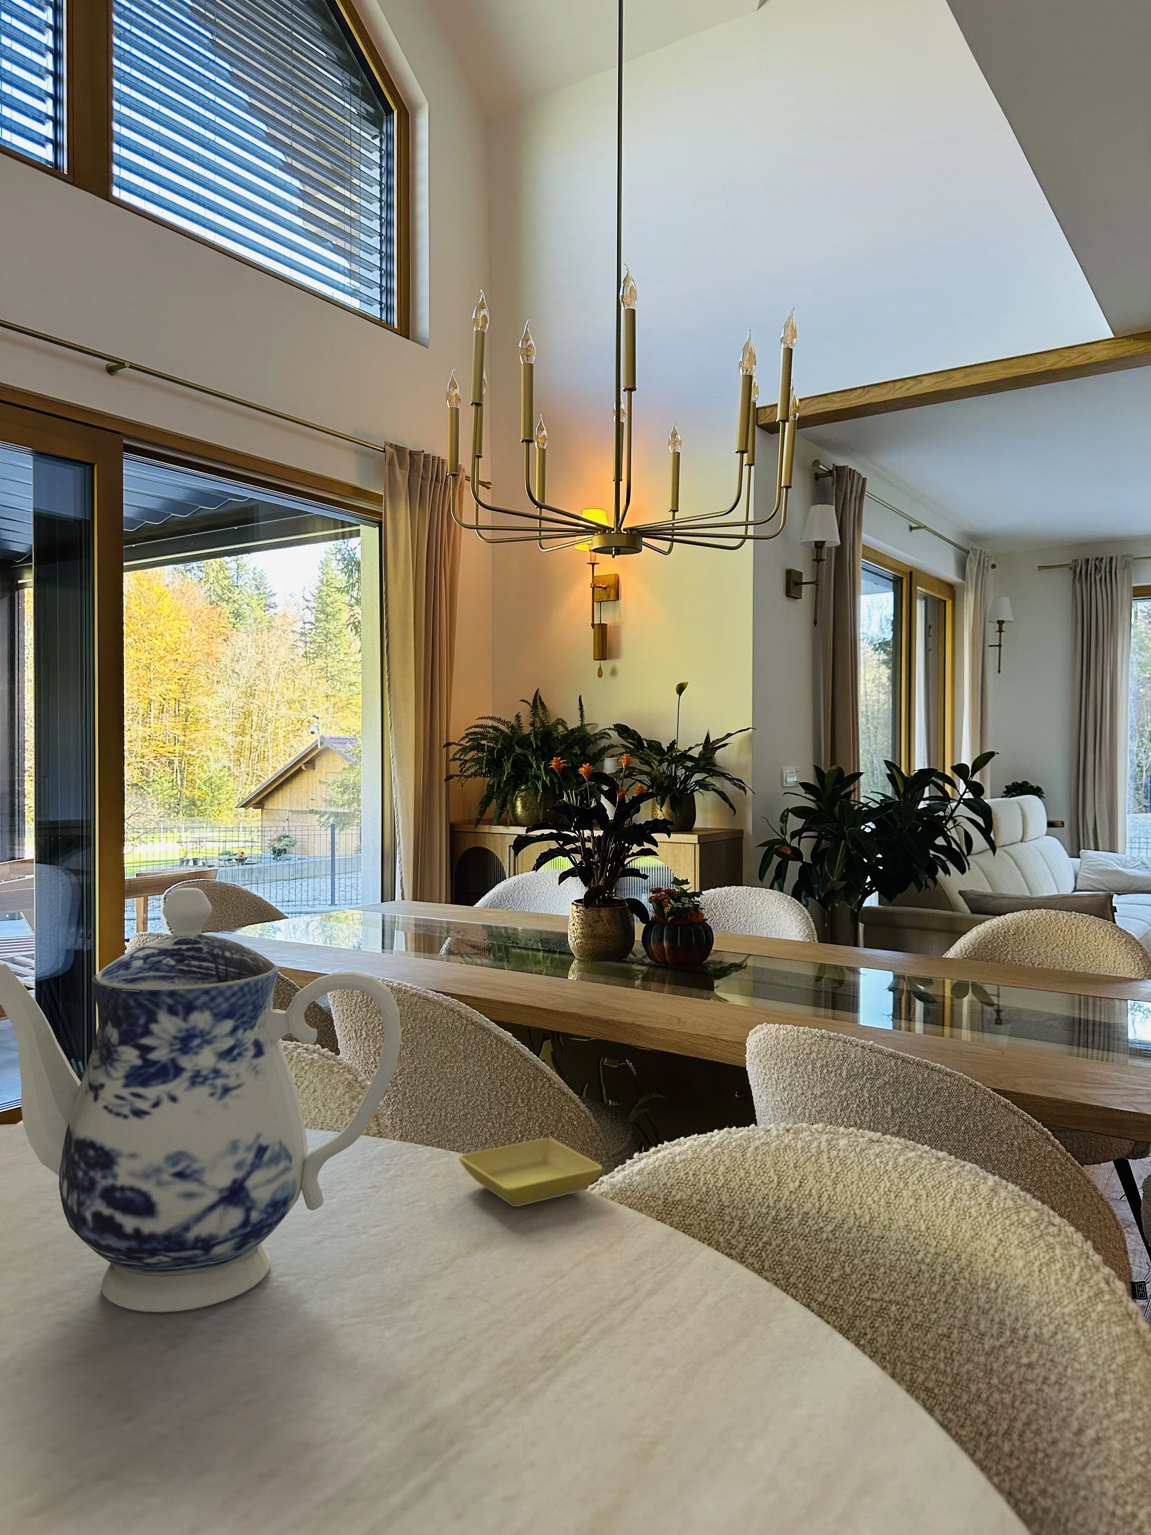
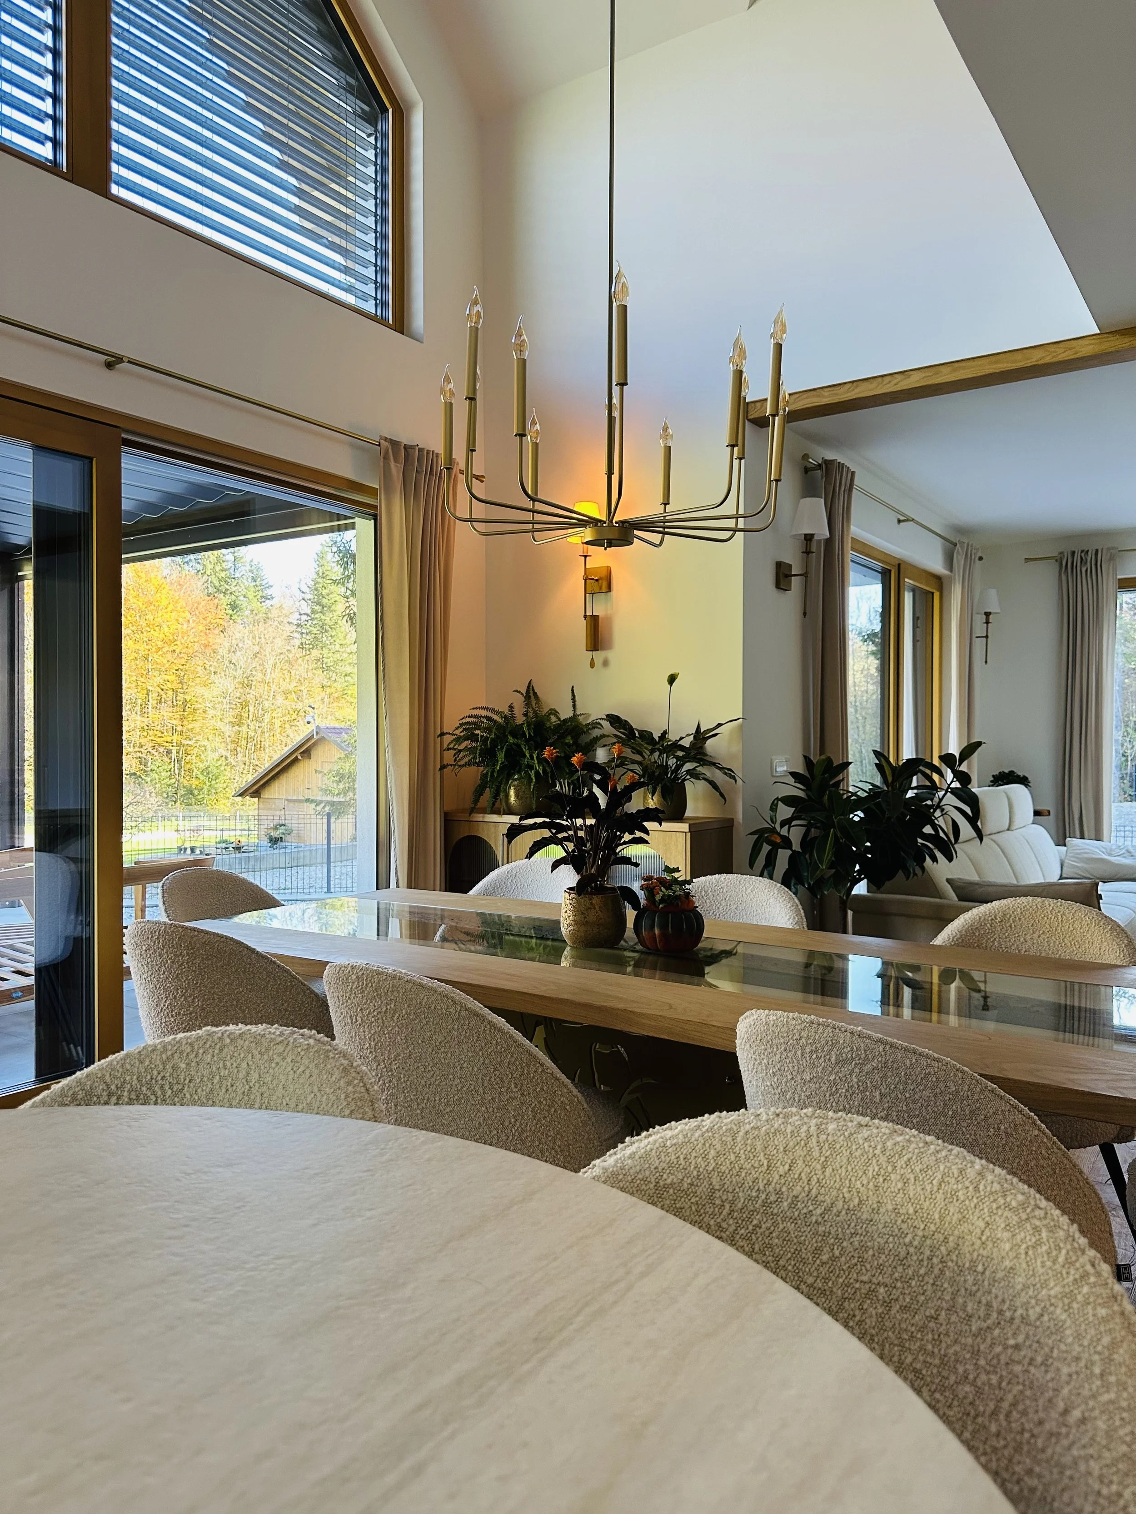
- teapot [0,888,401,1312]
- saucer [458,1137,603,1207]
